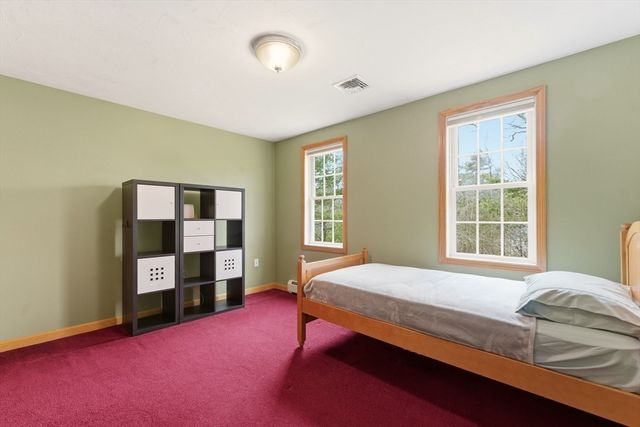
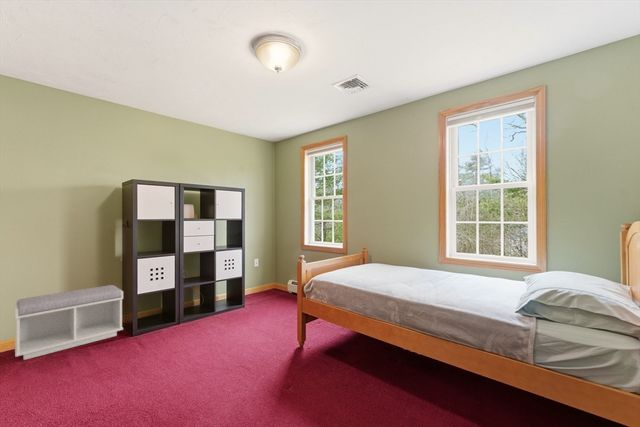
+ bench [14,284,124,361]
